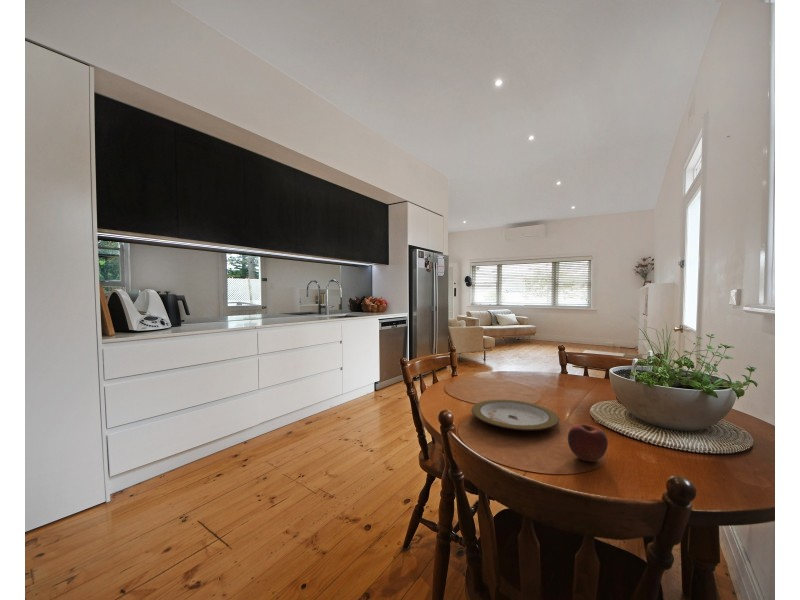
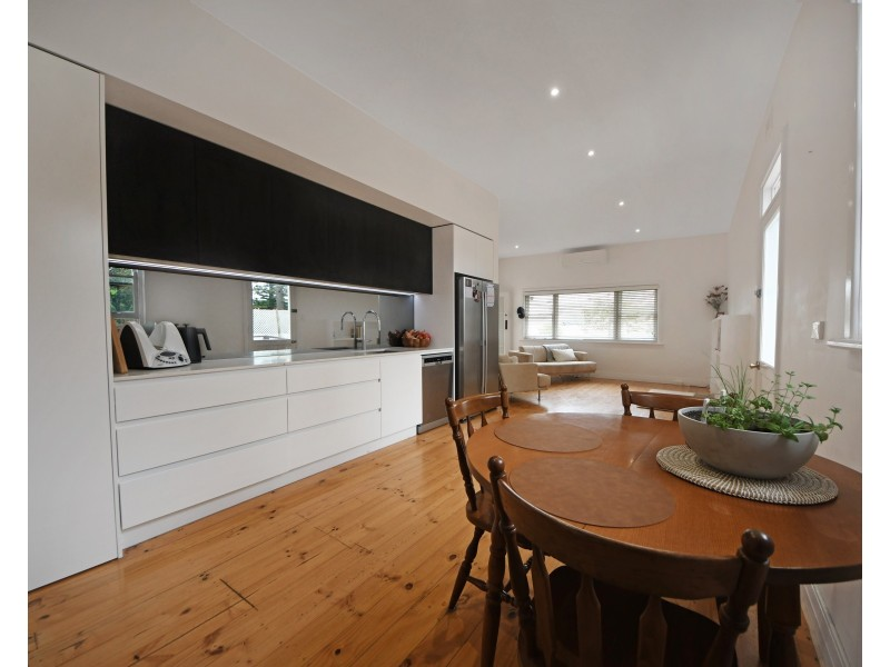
- apple [567,423,609,463]
- plate [471,399,560,432]
